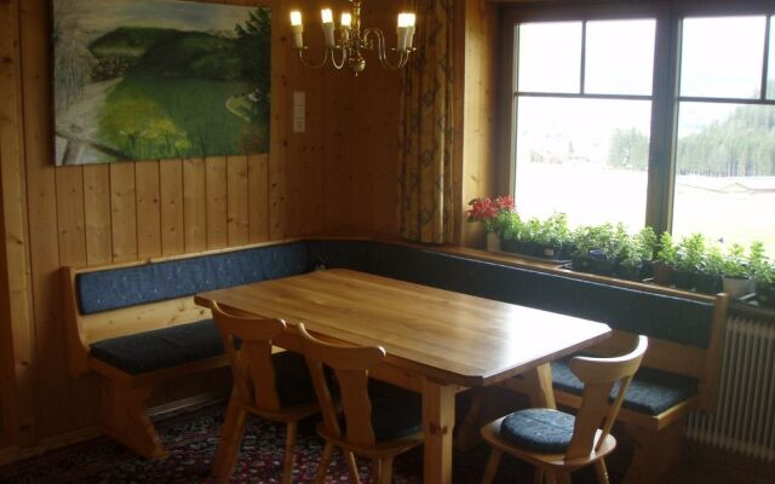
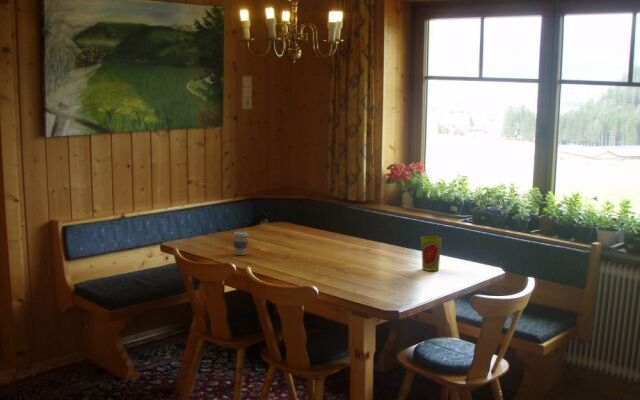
+ coffee cup [231,231,250,256]
+ cup [420,235,443,272]
